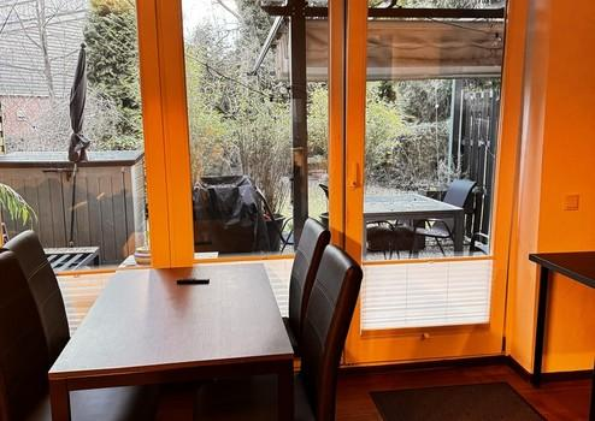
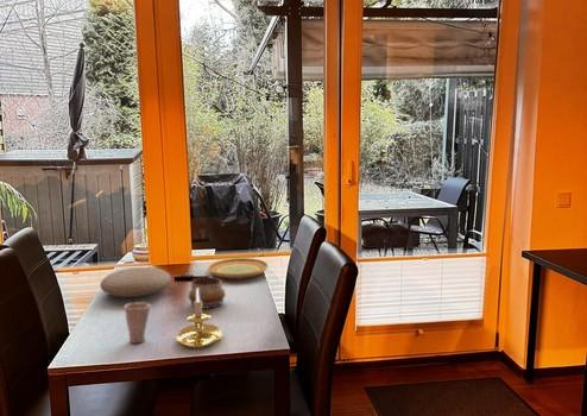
+ candle holder [176,288,223,351]
+ cup [122,301,152,345]
+ plate [99,266,172,298]
+ decorative bowl [188,276,227,310]
+ plate [207,257,270,281]
